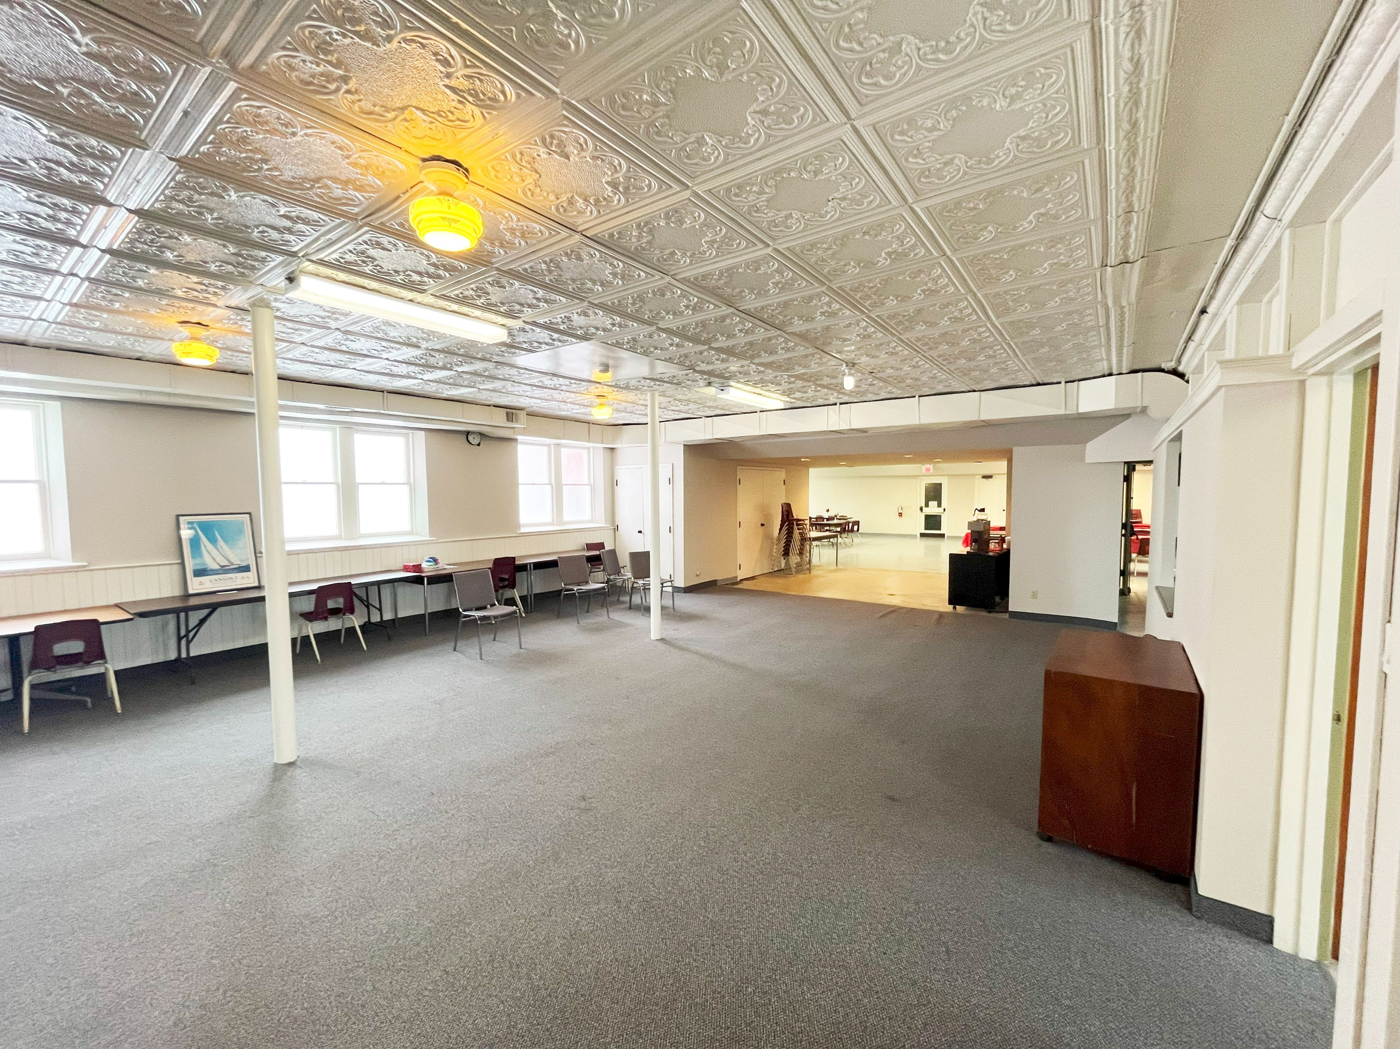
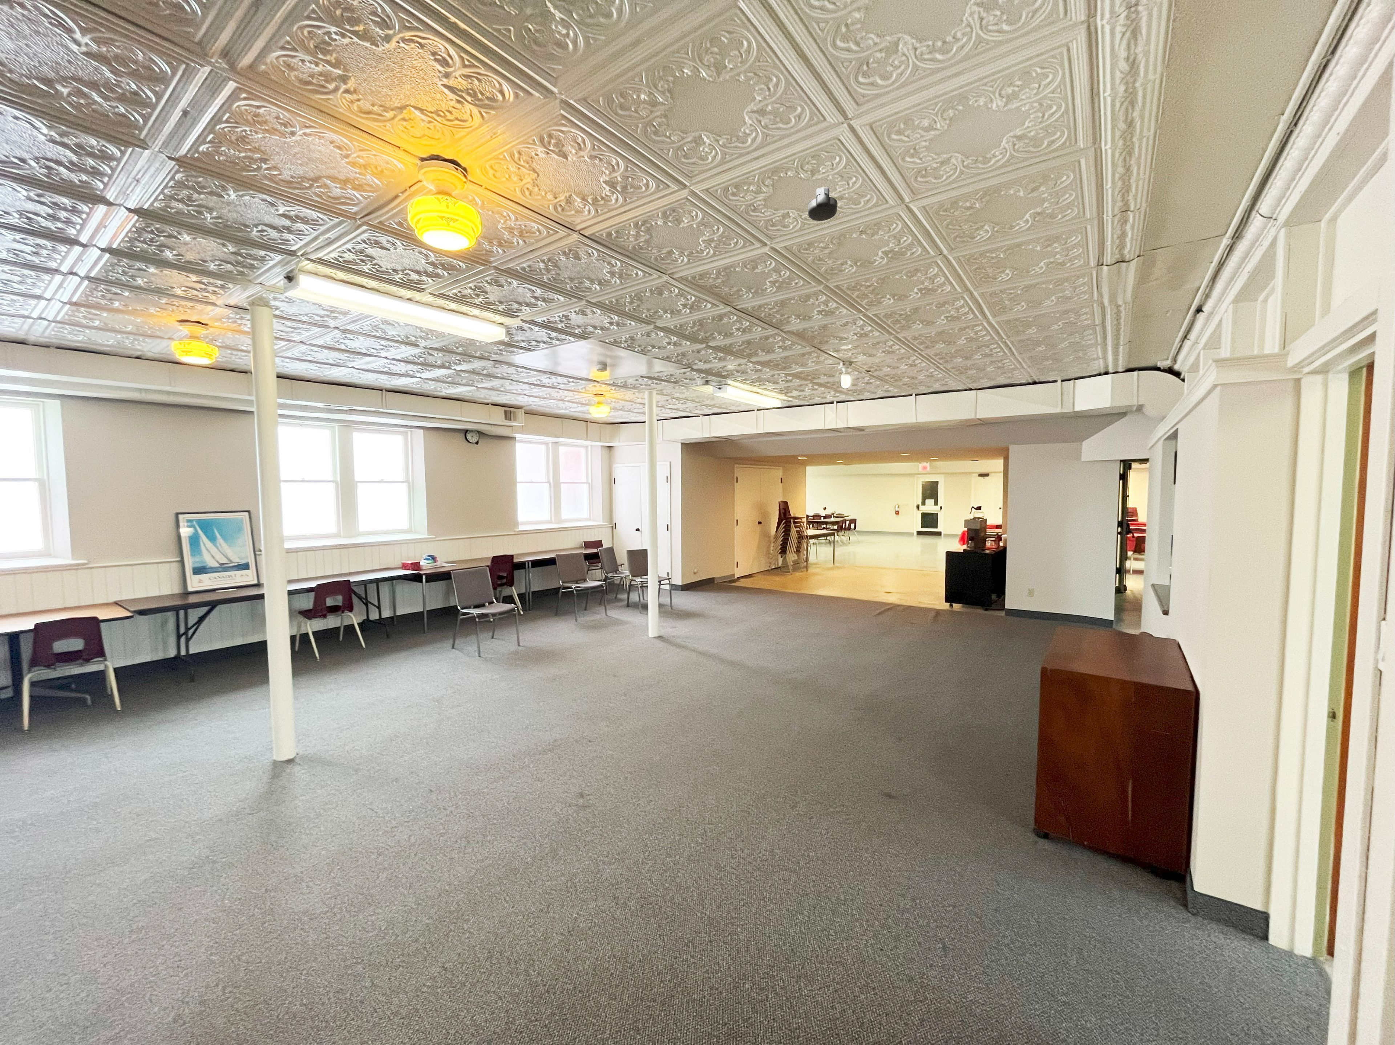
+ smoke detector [807,187,838,222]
